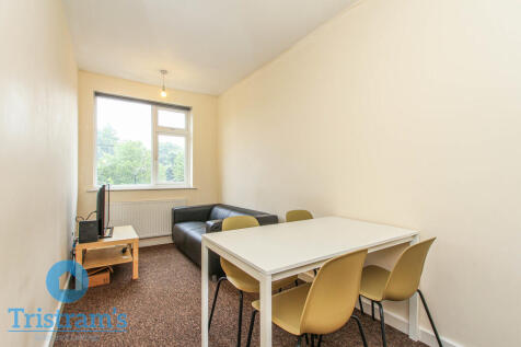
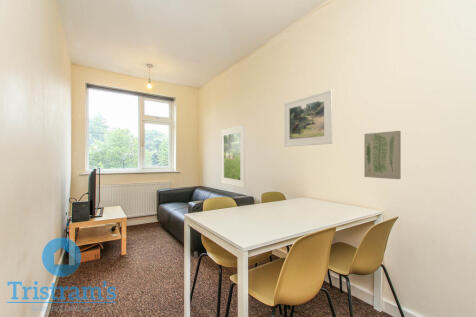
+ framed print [220,124,246,189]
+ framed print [283,89,333,148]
+ wall art [363,130,402,180]
